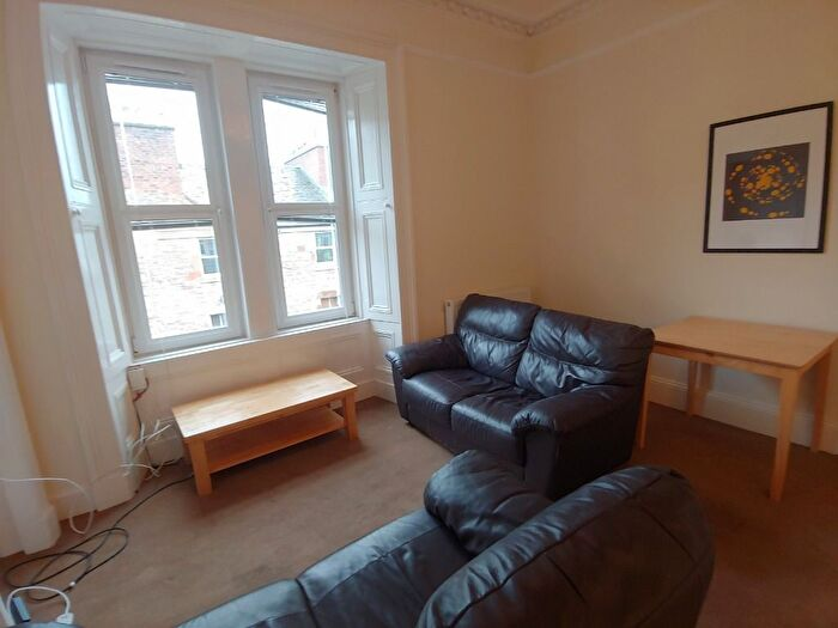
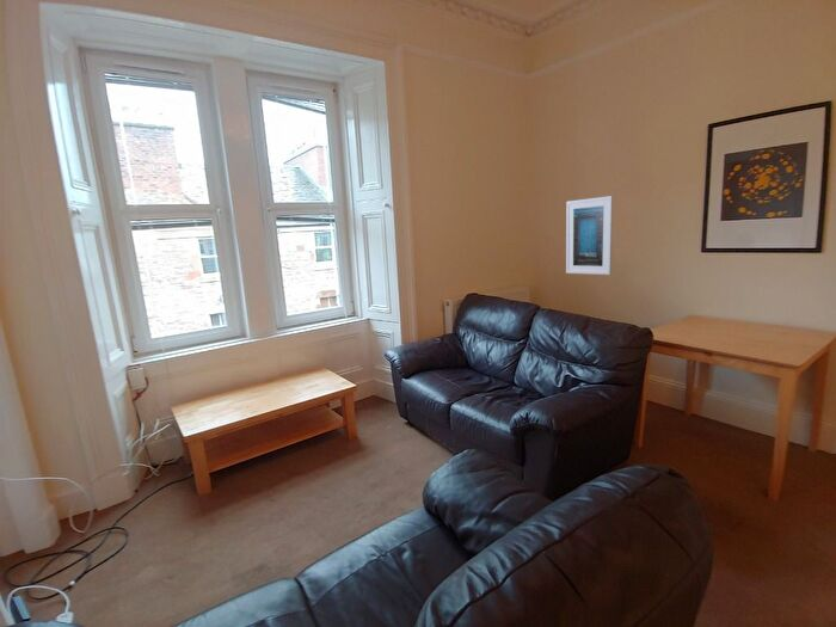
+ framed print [565,195,614,276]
